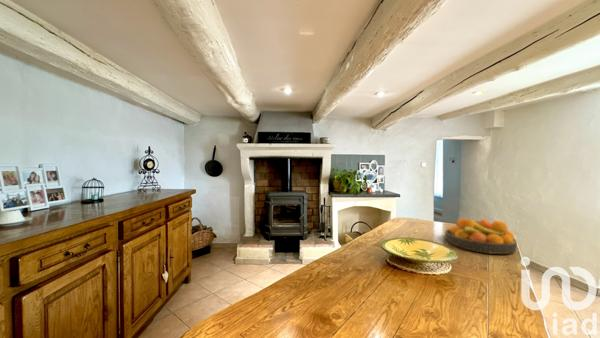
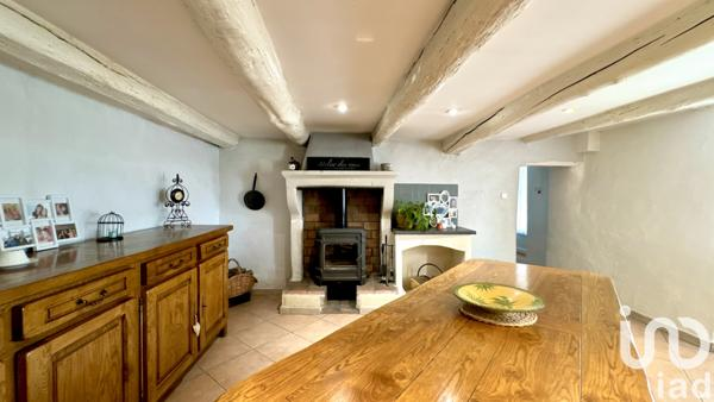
- fruit bowl [444,217,518,255]
